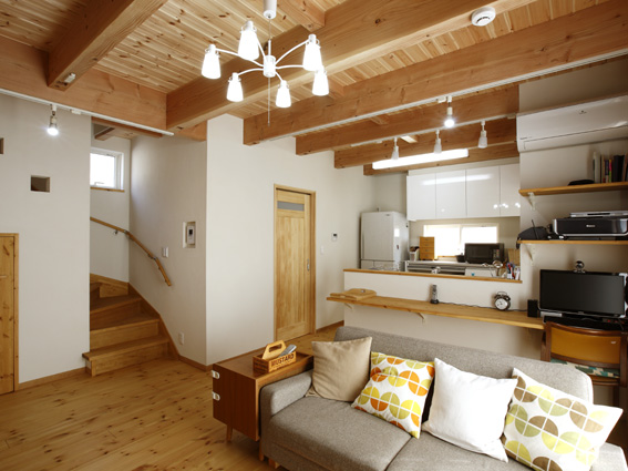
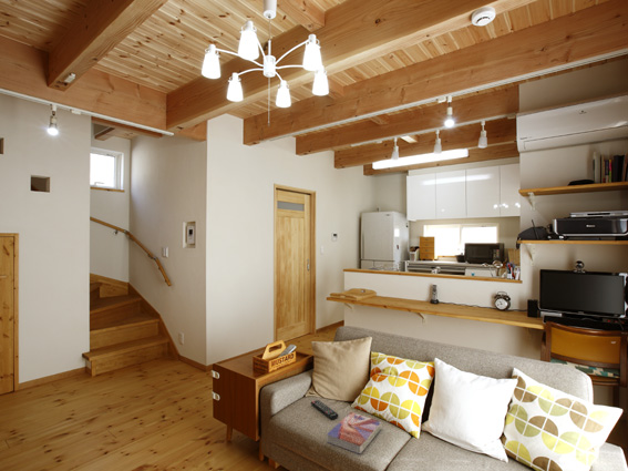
+ remote control [310,399,339,420]
+ textbook [326,411,382,455]
